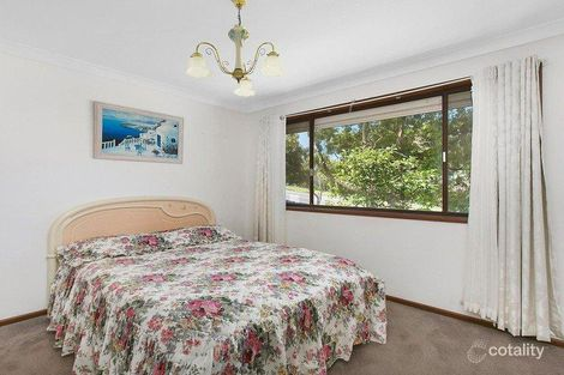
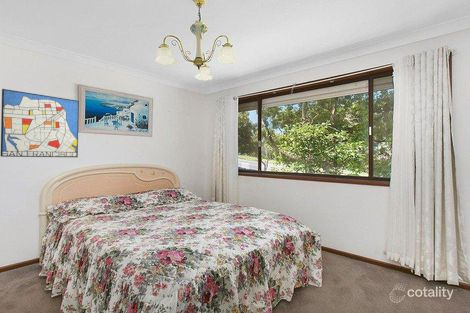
+ wall art [0,88,80,158]
